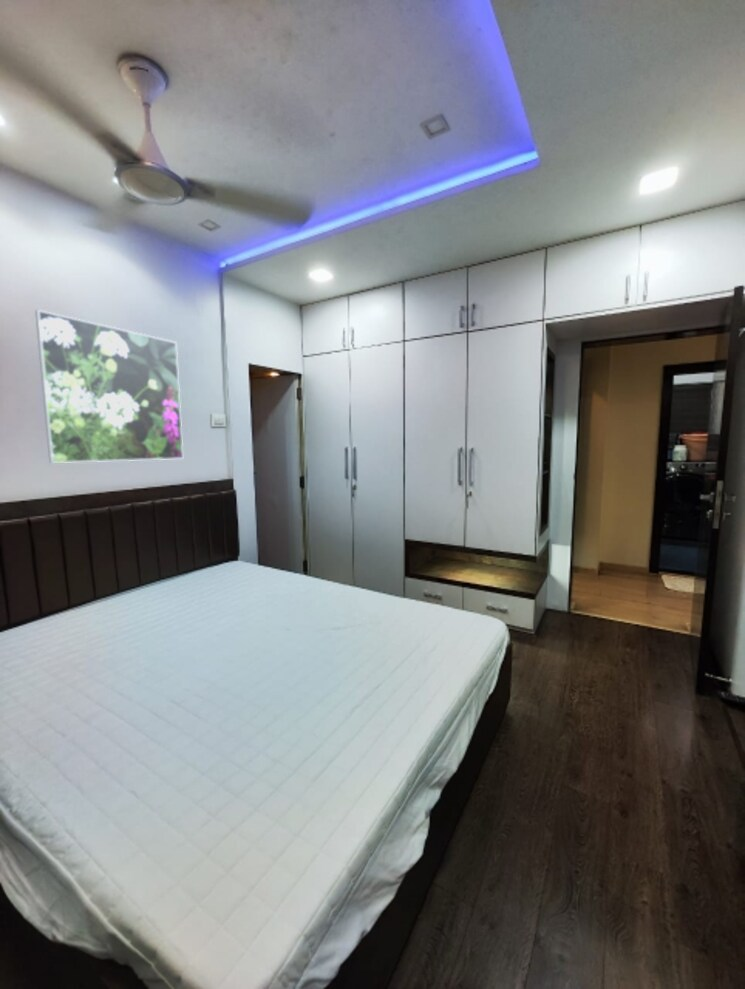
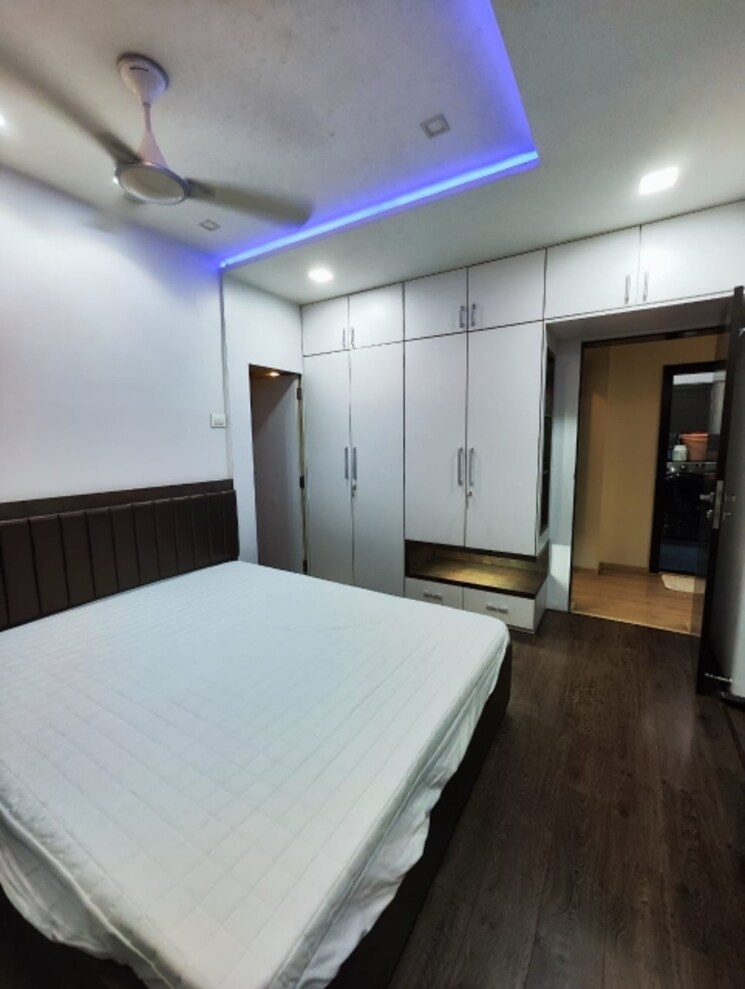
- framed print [34,309,184,464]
